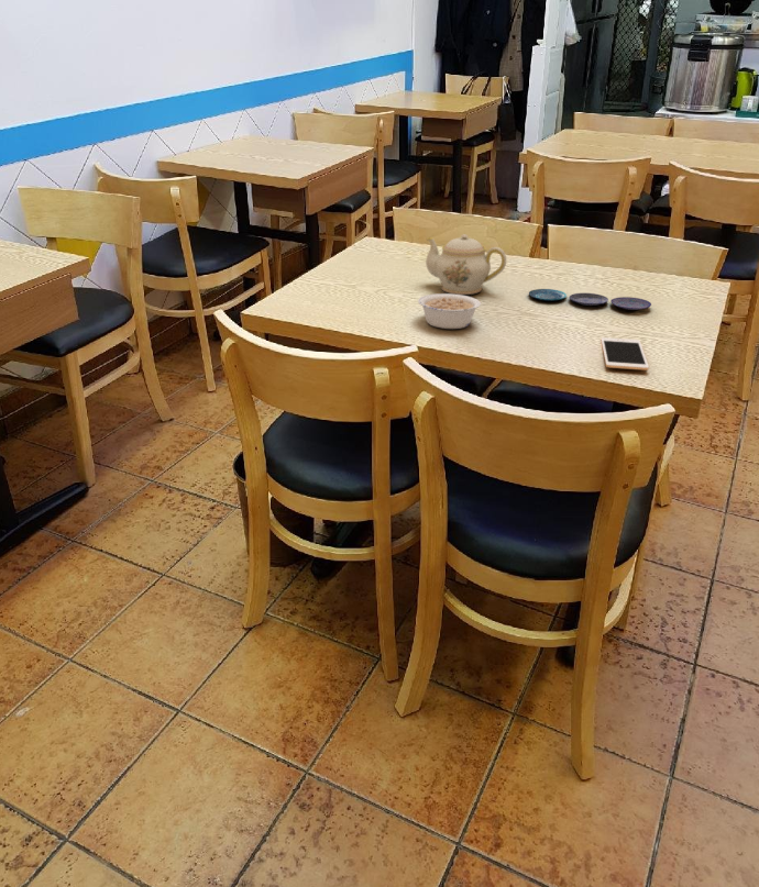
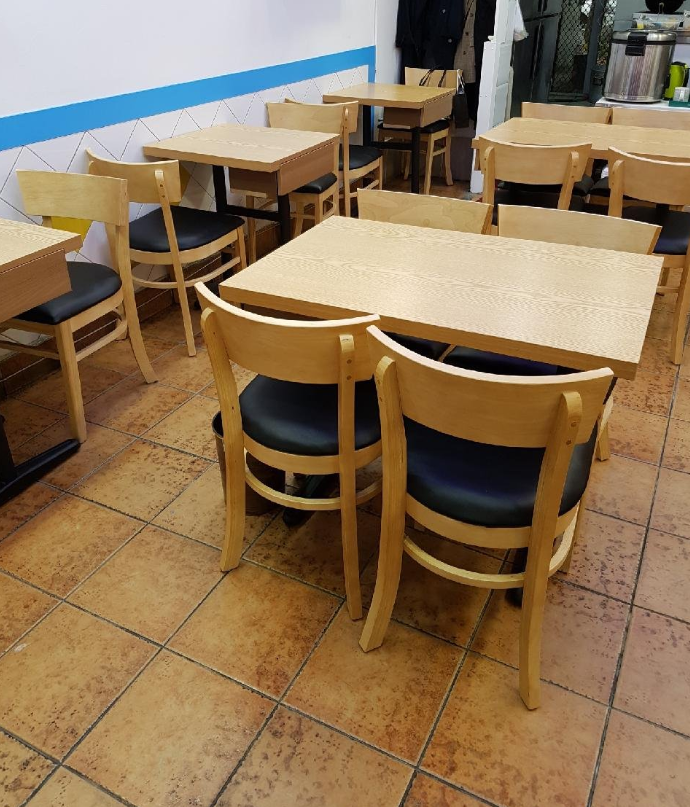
- teapot [425,233,507,296]
- cell phone [600,336,650,372]
- legume [417,292,482,330]
- plate [528,288,652,311]
